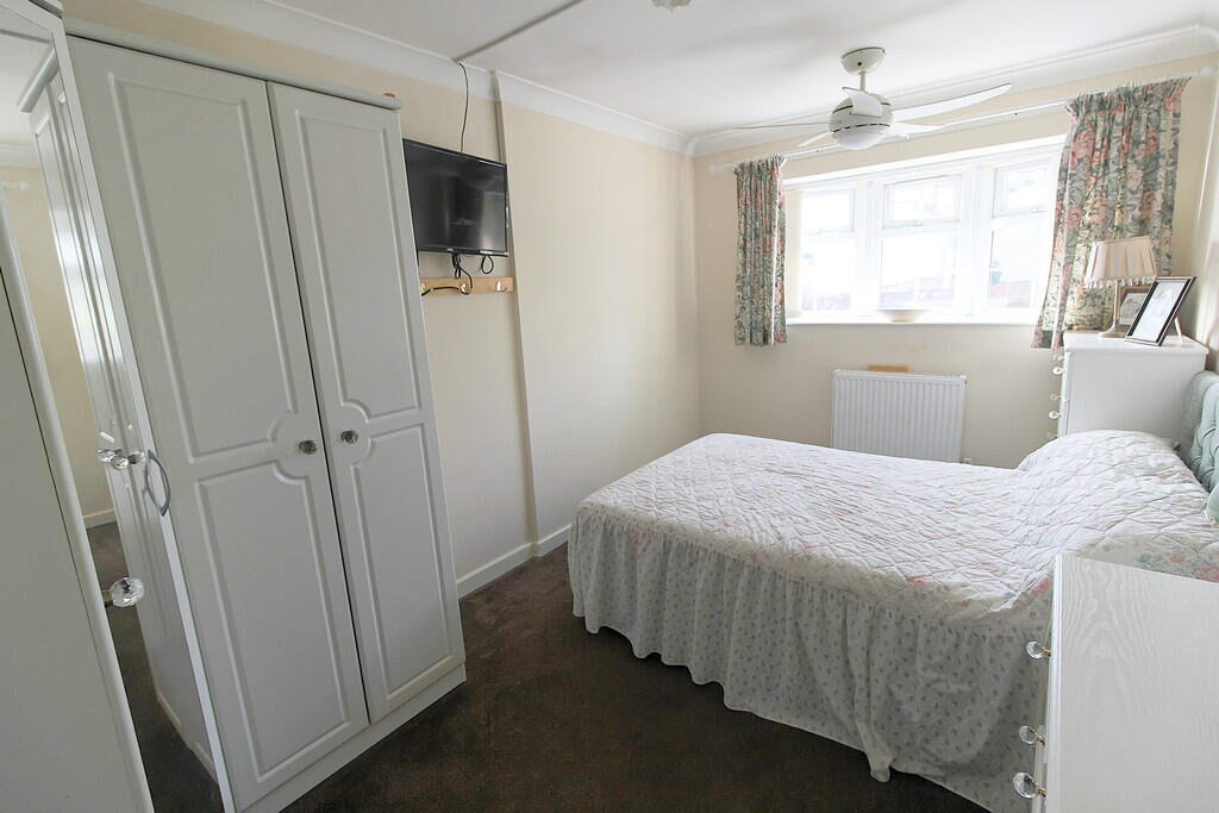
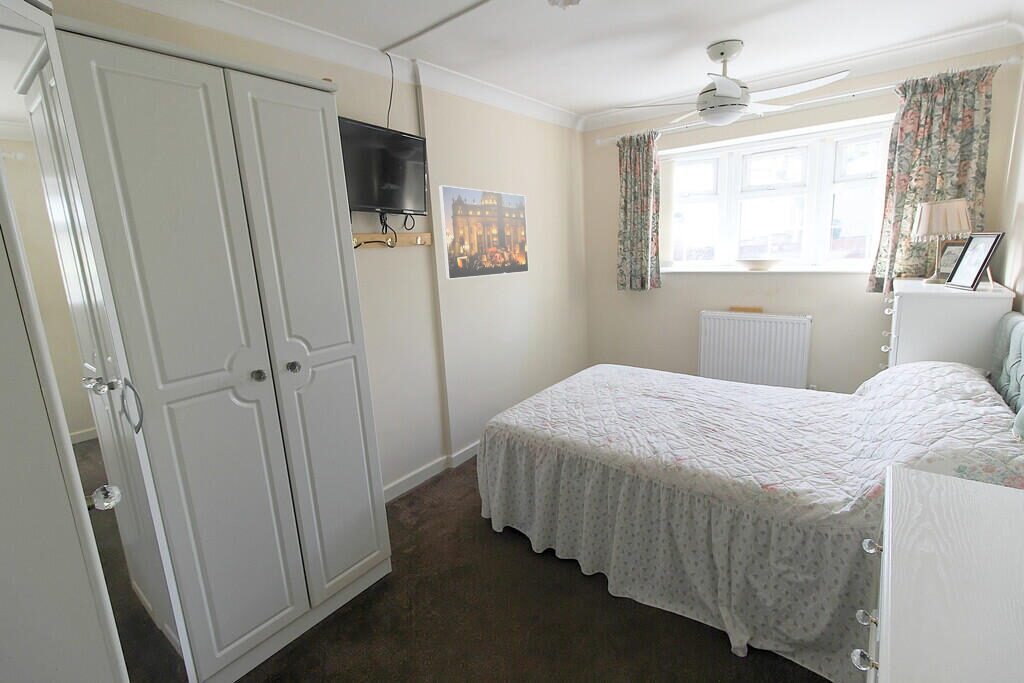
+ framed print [437,184,530,280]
